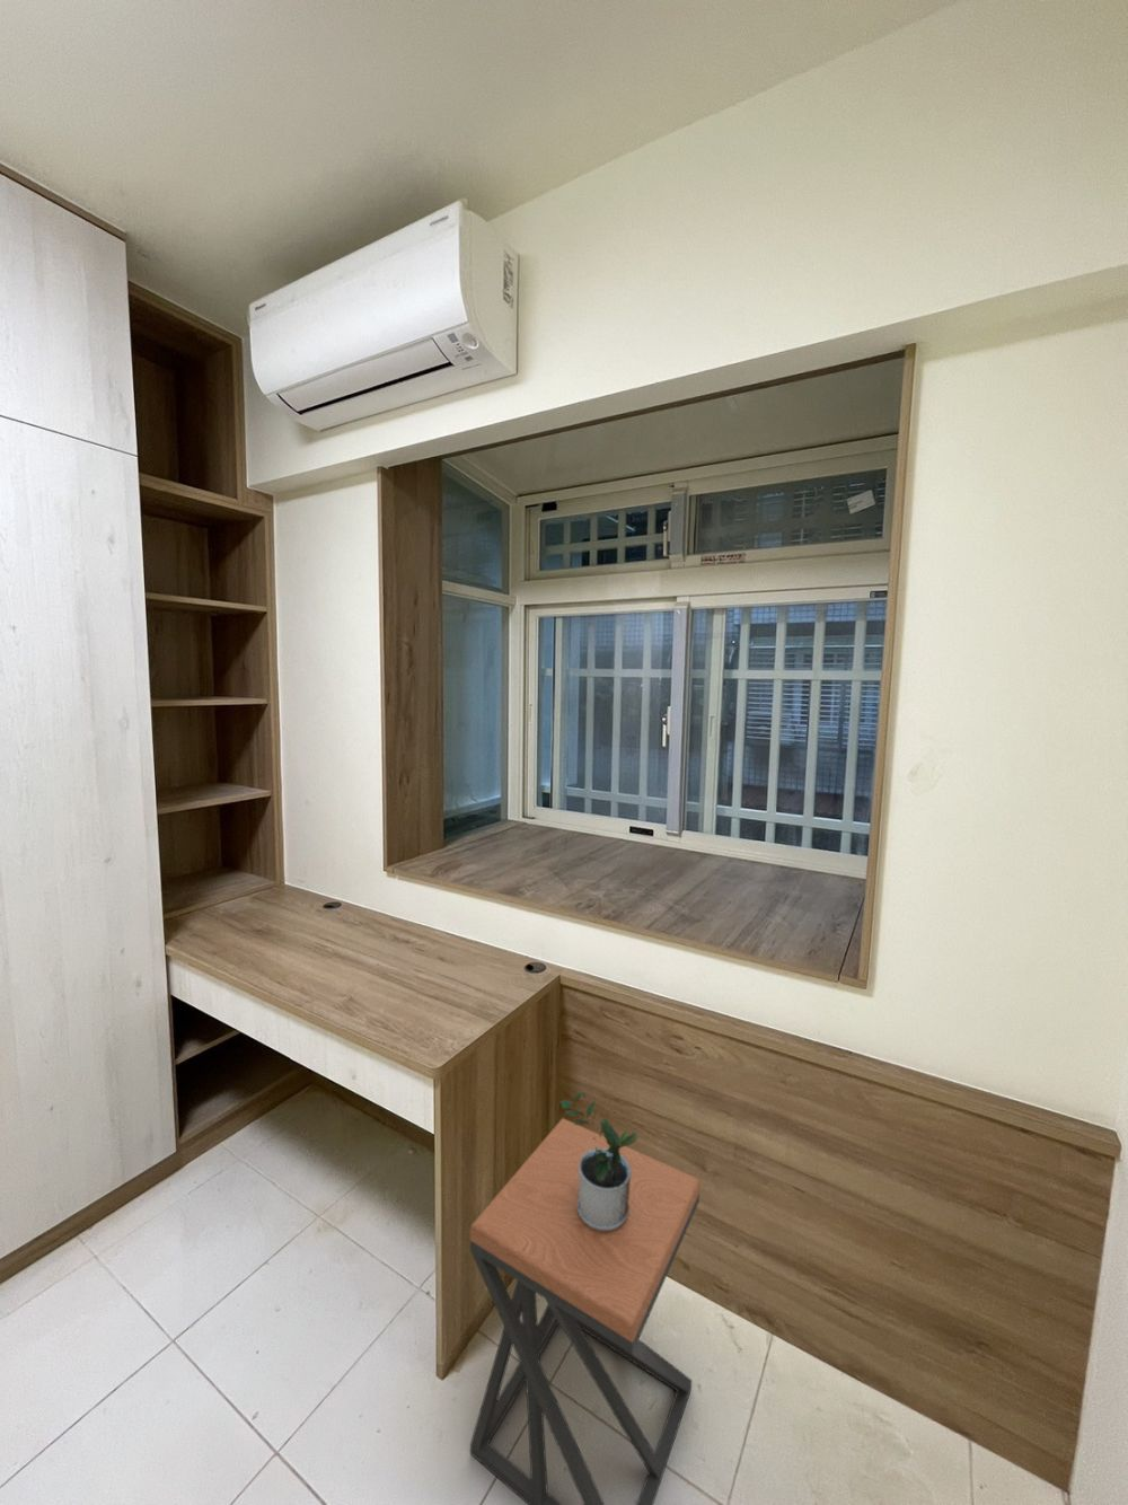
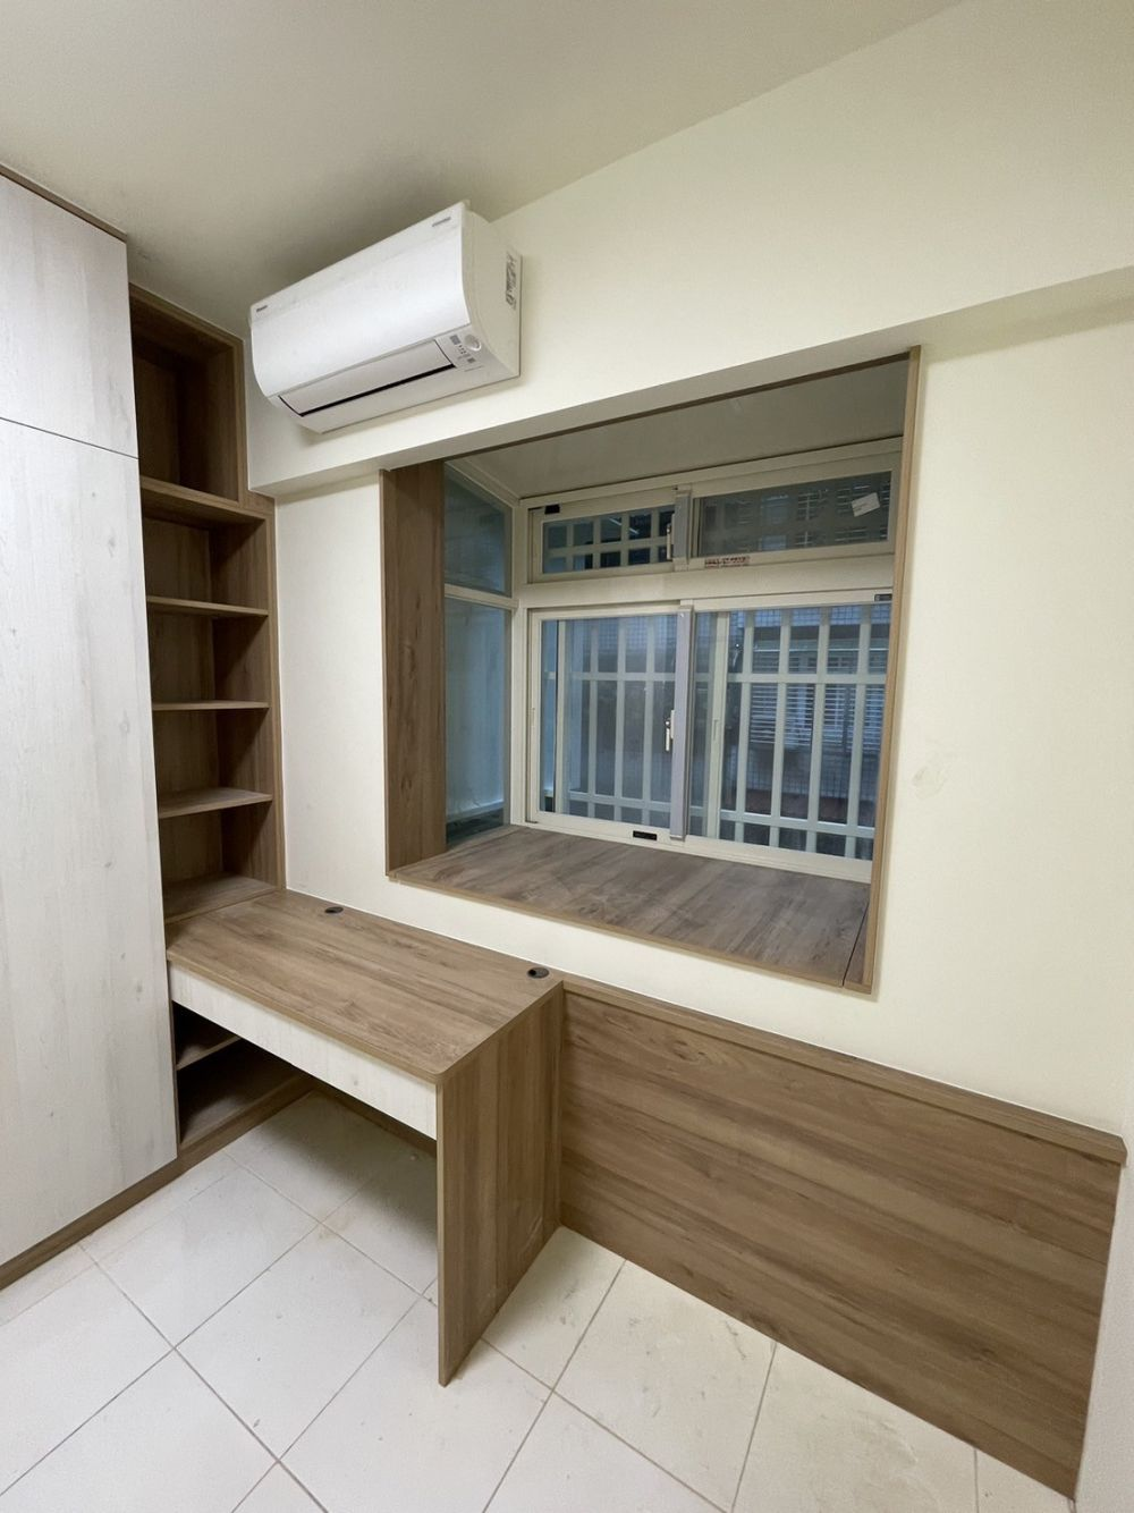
- potted plant [558,1090,639,1232]
- stool [469,1117,701,1505]
